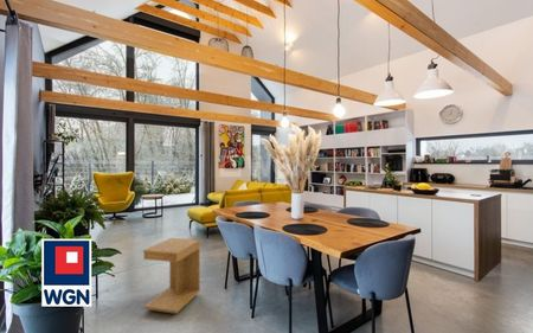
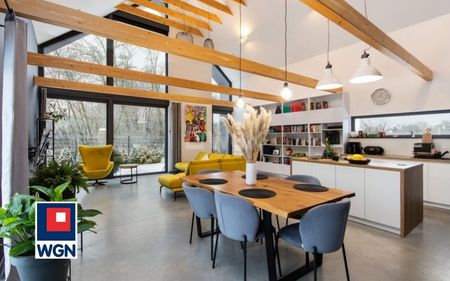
- side table [142,237,201,315]
